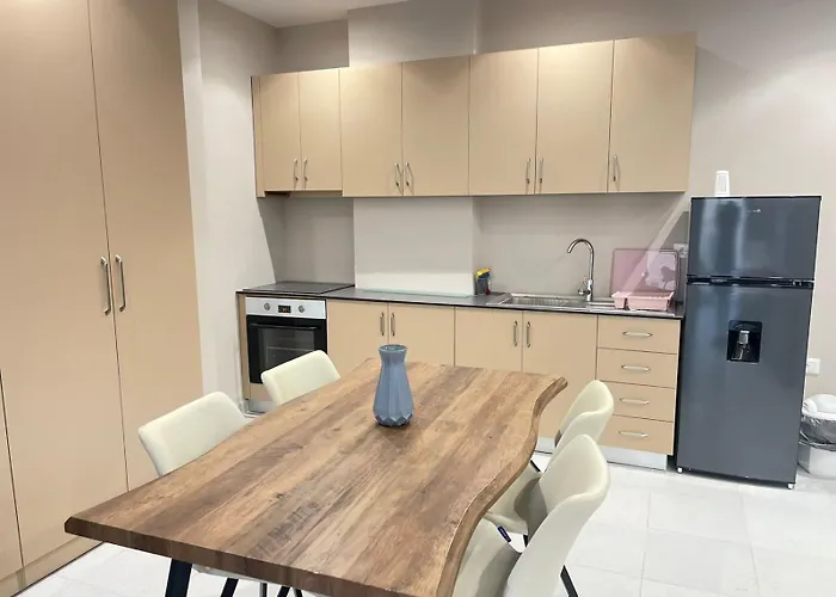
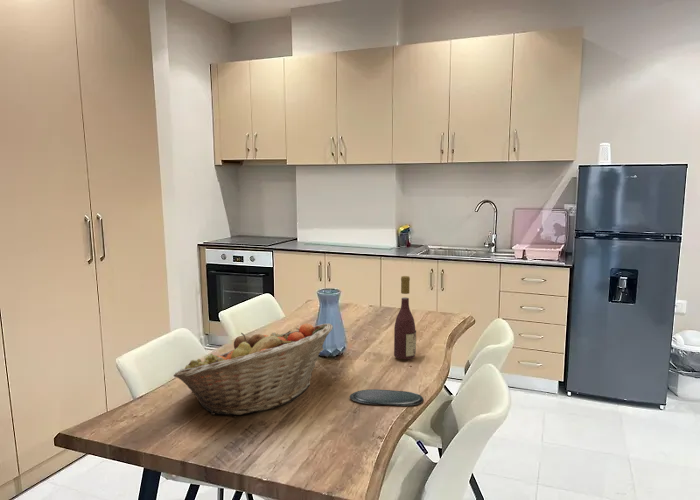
+ wine bottle [393,275,417,360]
+ oval tray [349,388,424,407]
+ fruit basket [173,323,334,416]
